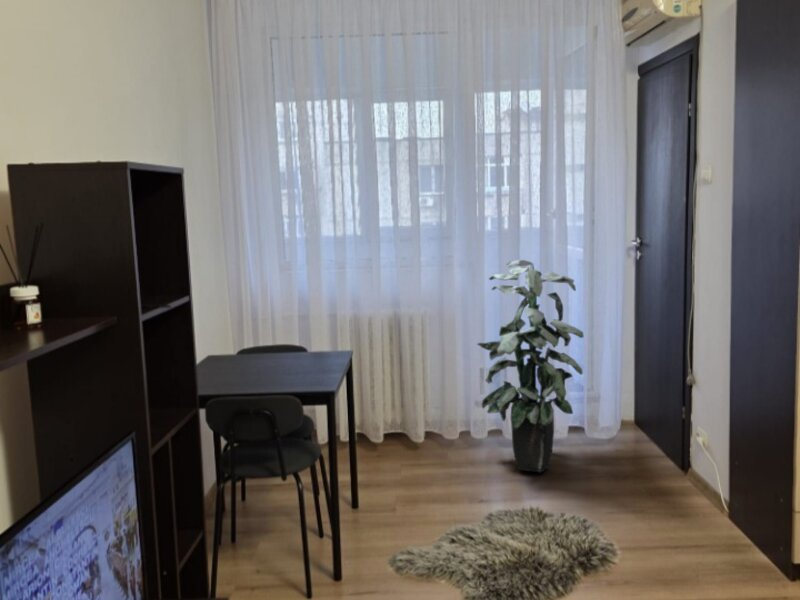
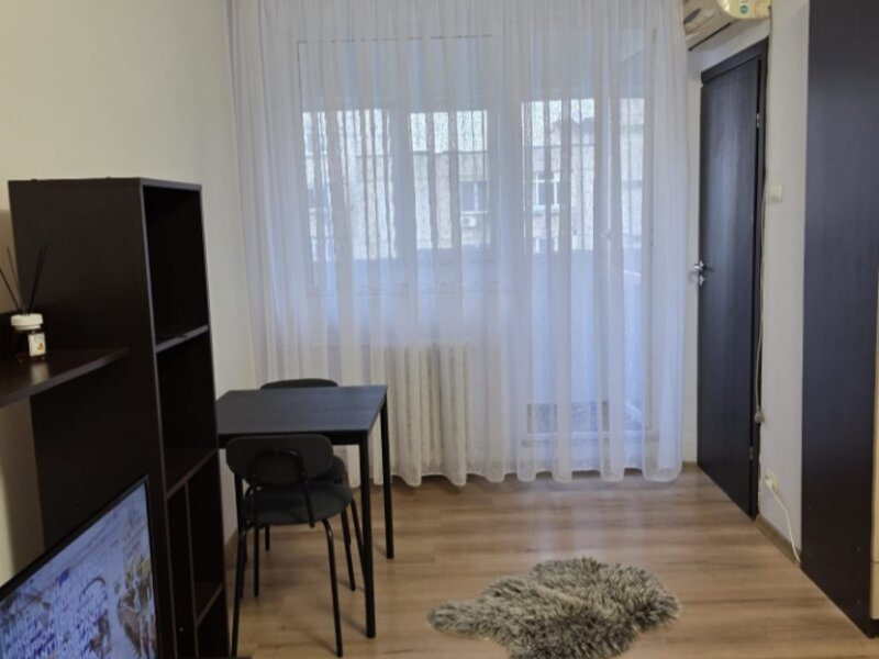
- indoor plant [476,259,585,473]
